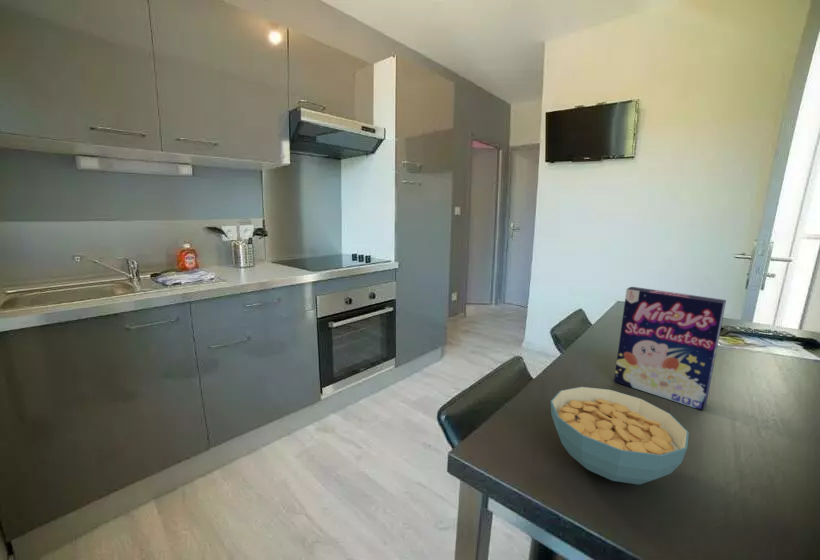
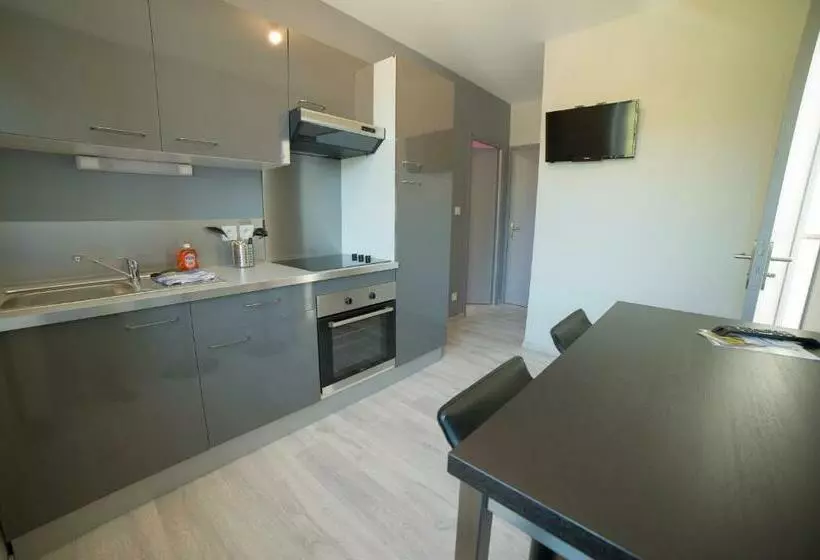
- cereal box [613,286,727,411]
- cereal bowl [550,386,690,486]
